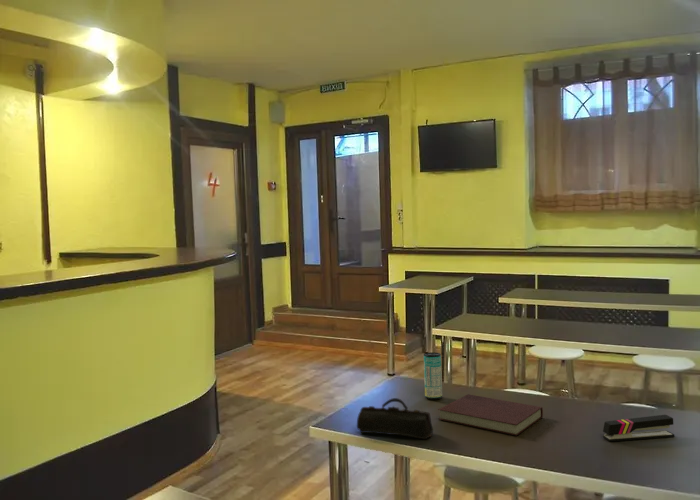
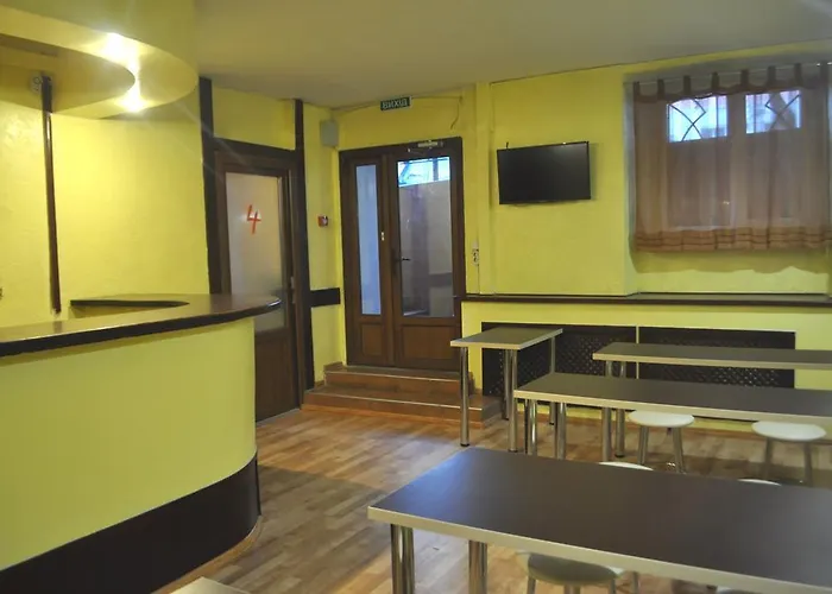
- notebook [437,393,544,437]
- stapler [602,414,675,442]
- beverage can [423,351,443,400]
- pencil case [356,397,434,440]
